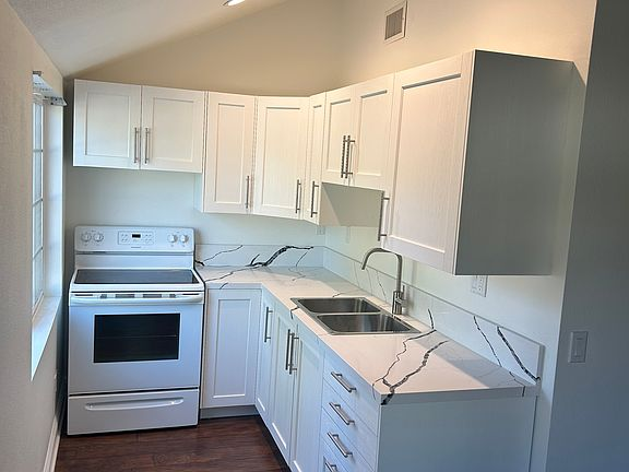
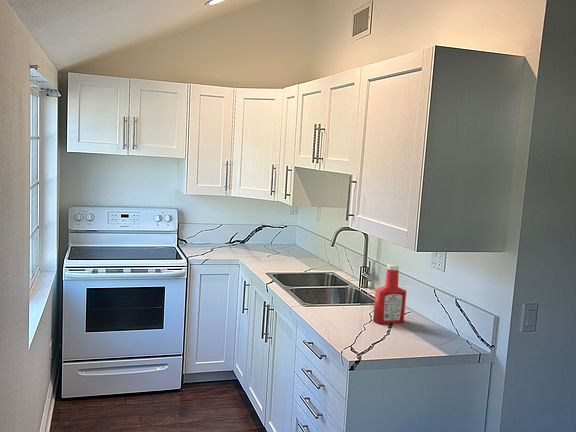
+ soap bottle [372,263,407,325]
